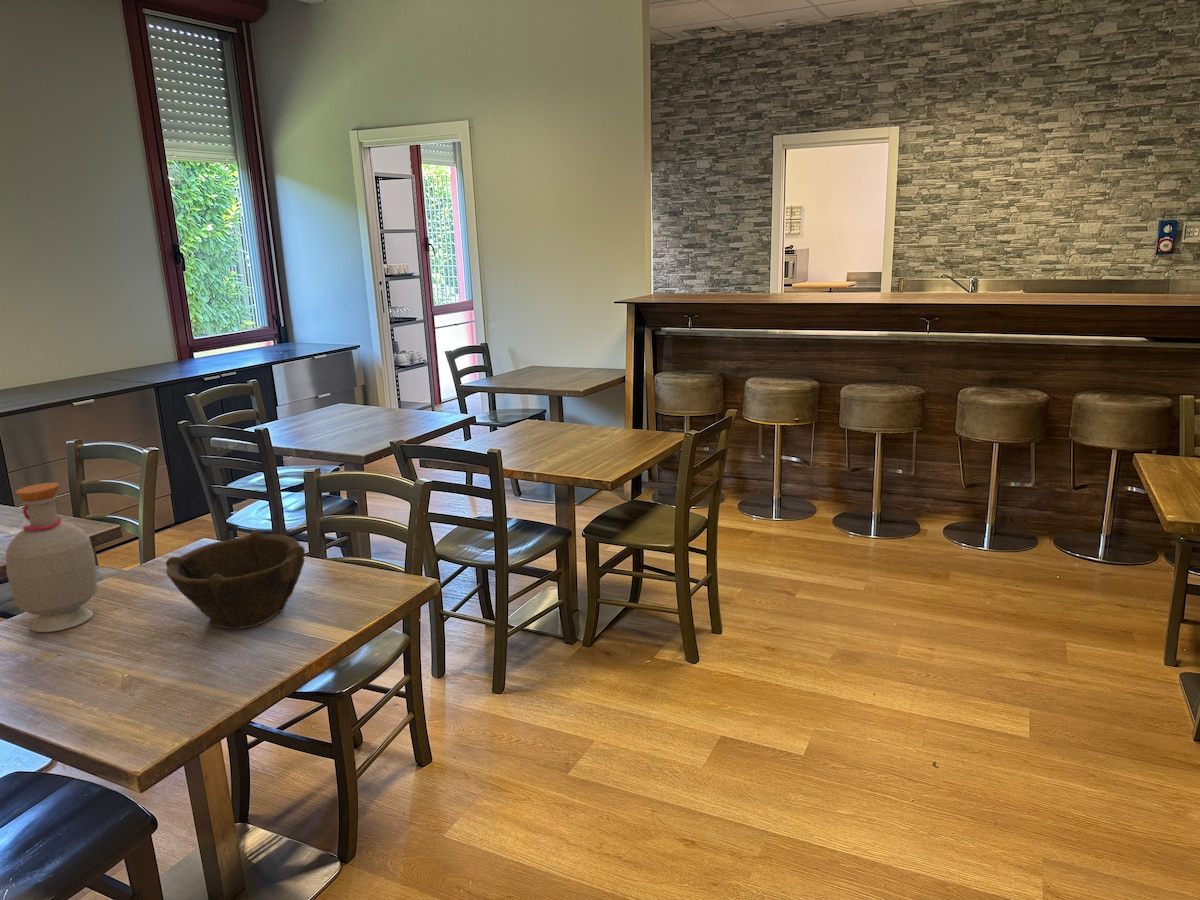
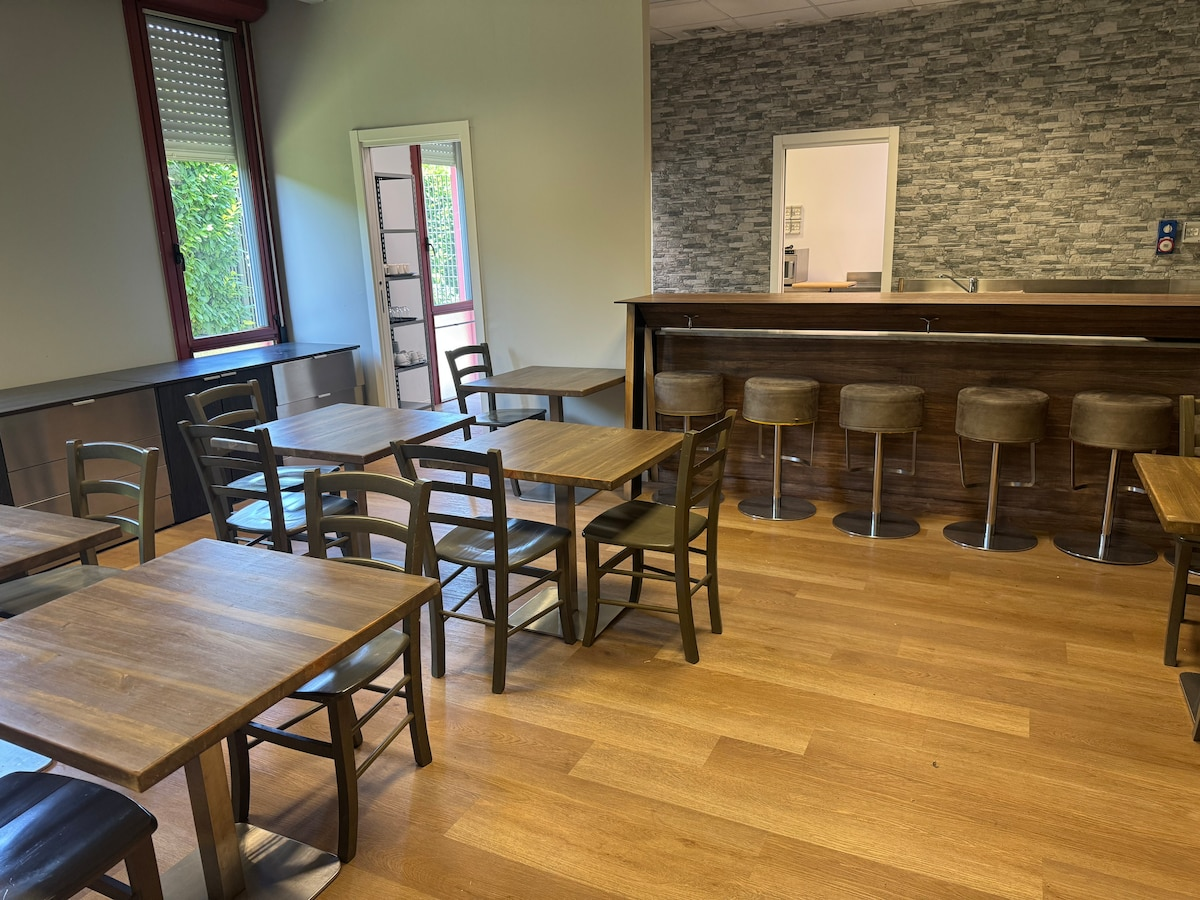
- bowl [165,529,306,631]
- bottle [5,482,98,633]
